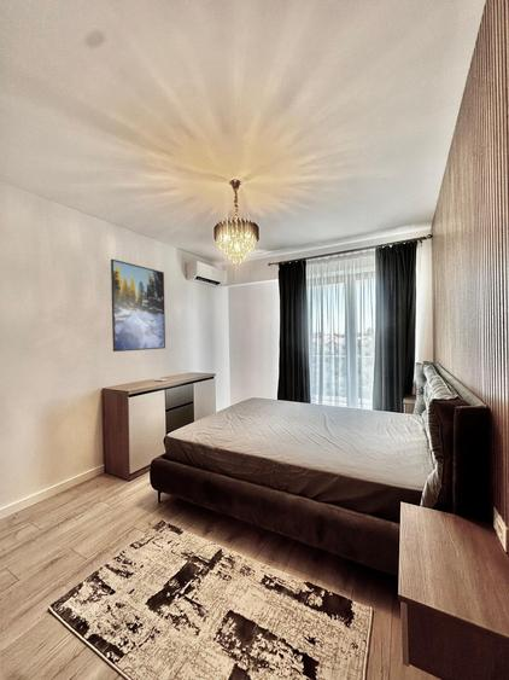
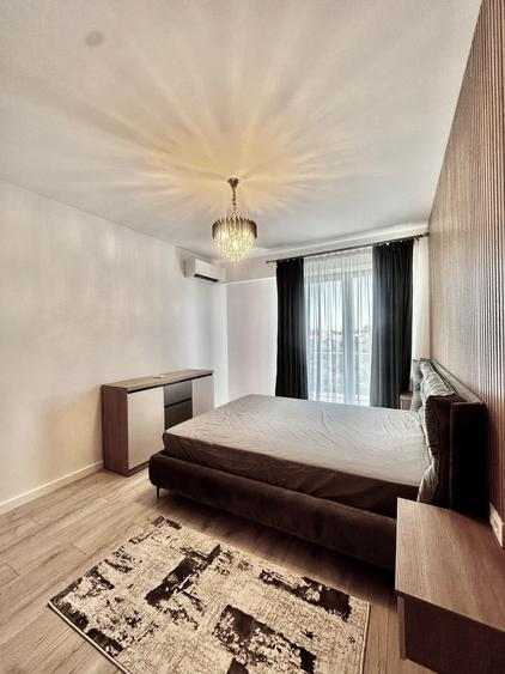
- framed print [110,258,166,353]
